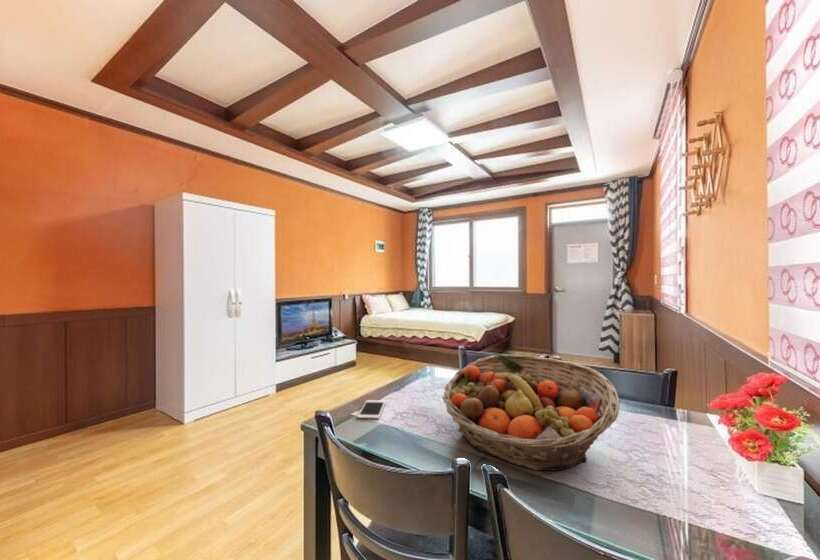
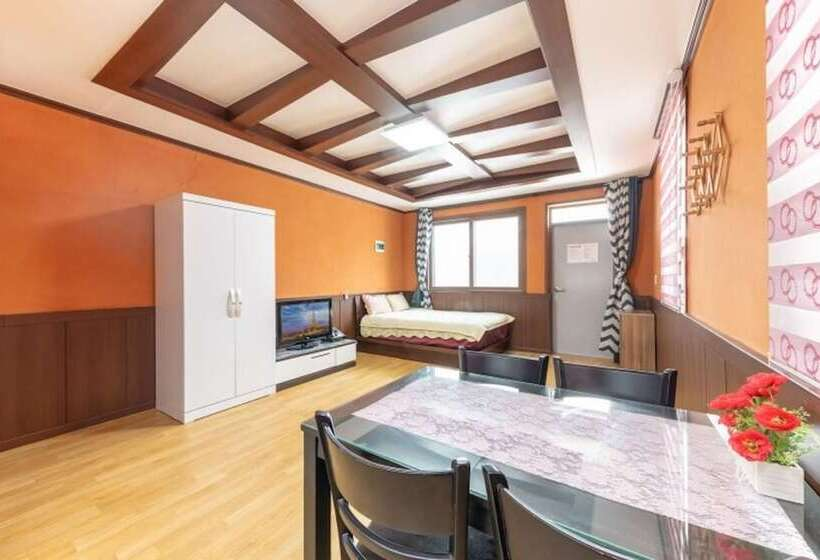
- cell phone [356,399,387,420]
- fruit basket [442,353,620,472]
